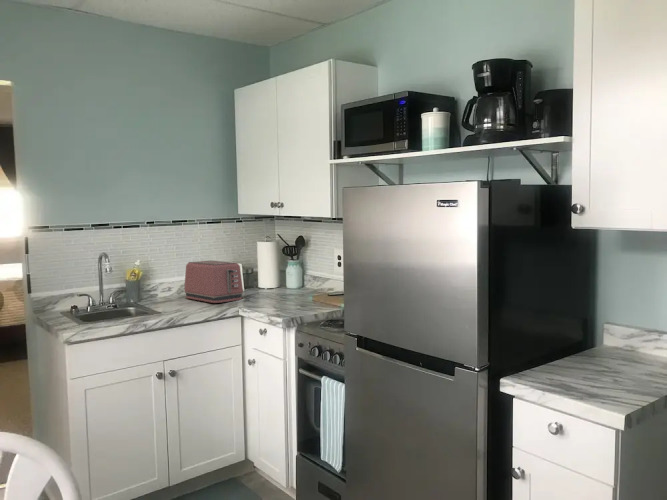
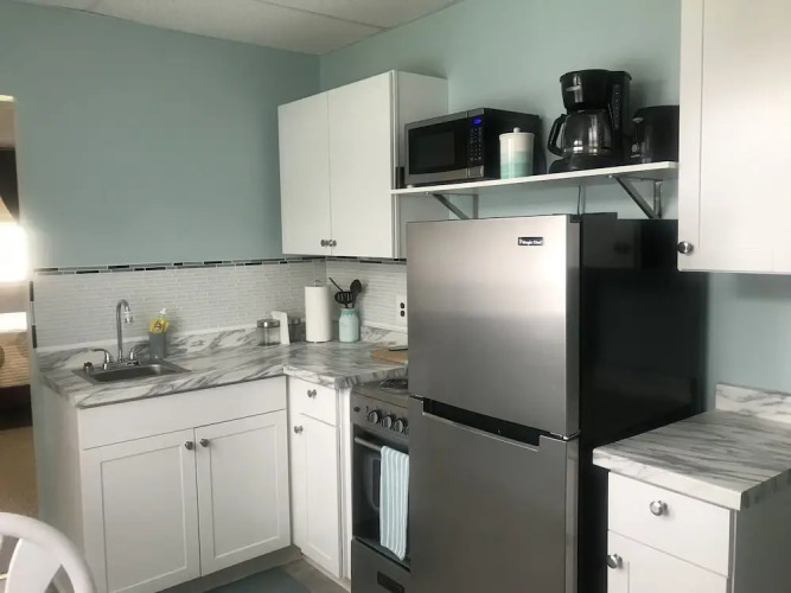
- toaster [183,259,244,304]
